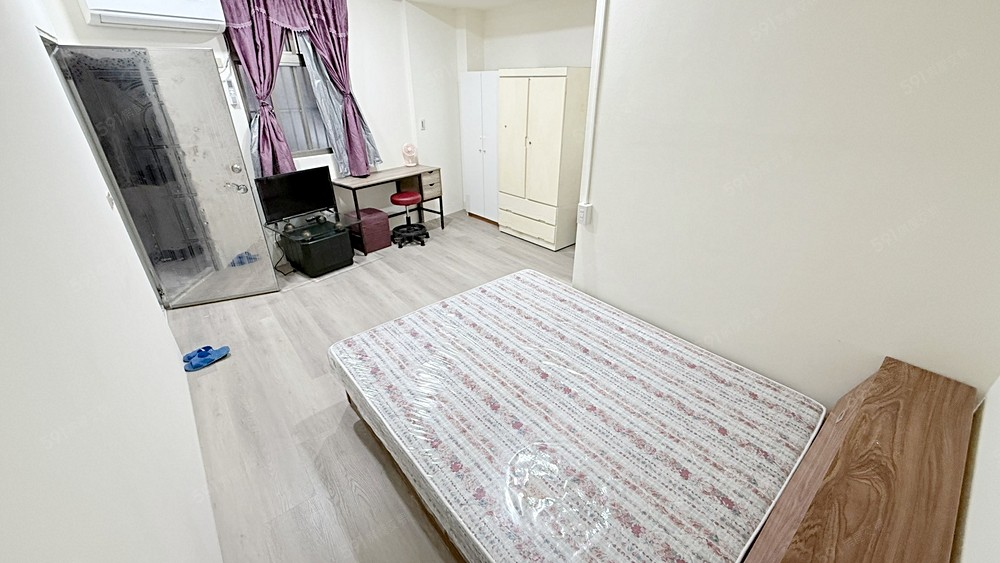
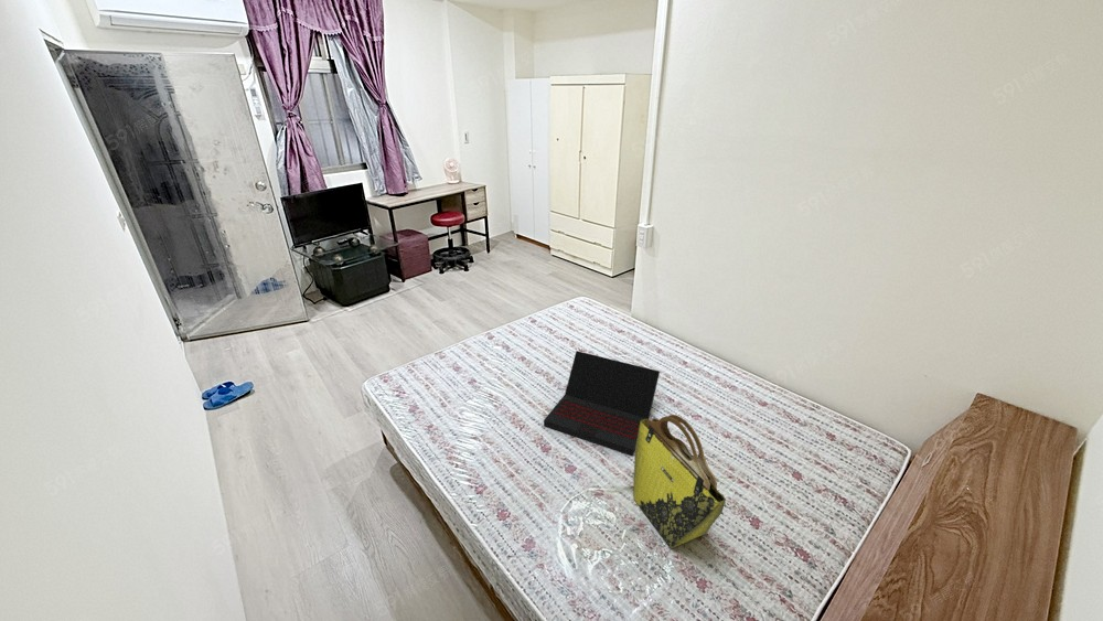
+ tote bag [633,414,727,549]
+ laptop [543,350,661,457]
